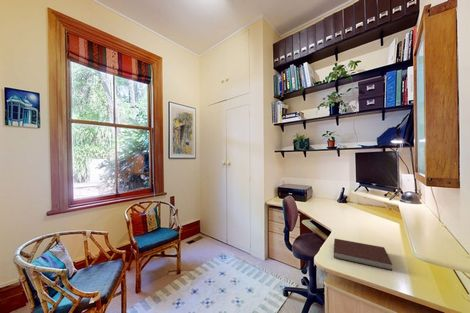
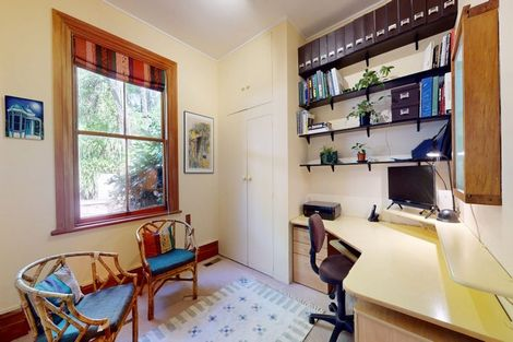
- notebook [333,238,393,272]
